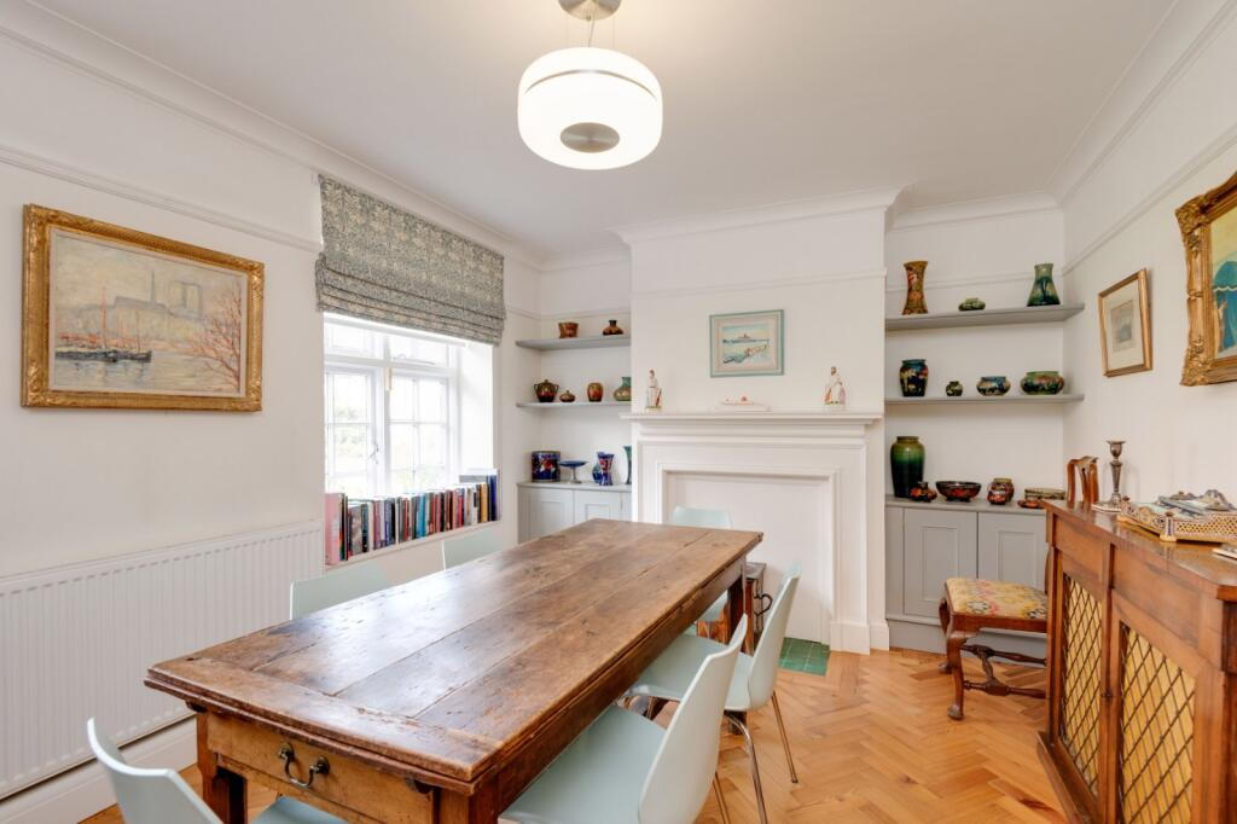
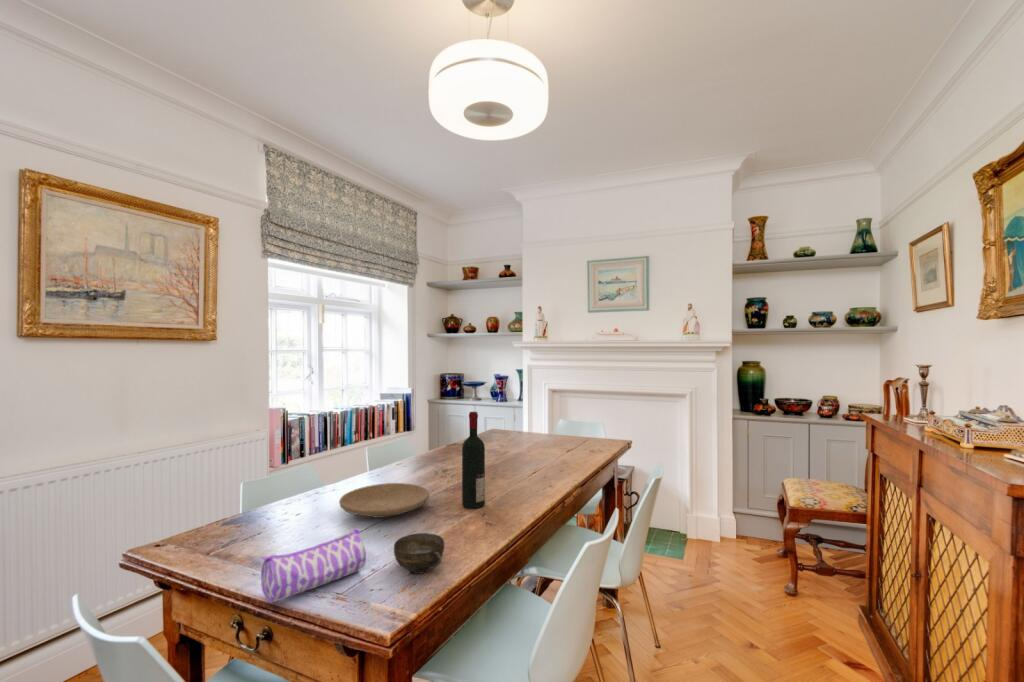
+ cup [393,532,445,575]
+ plate [338,482,430,519]
+ pencil case [259,527,367,603]
+ alcohol [461,411,486,509]
